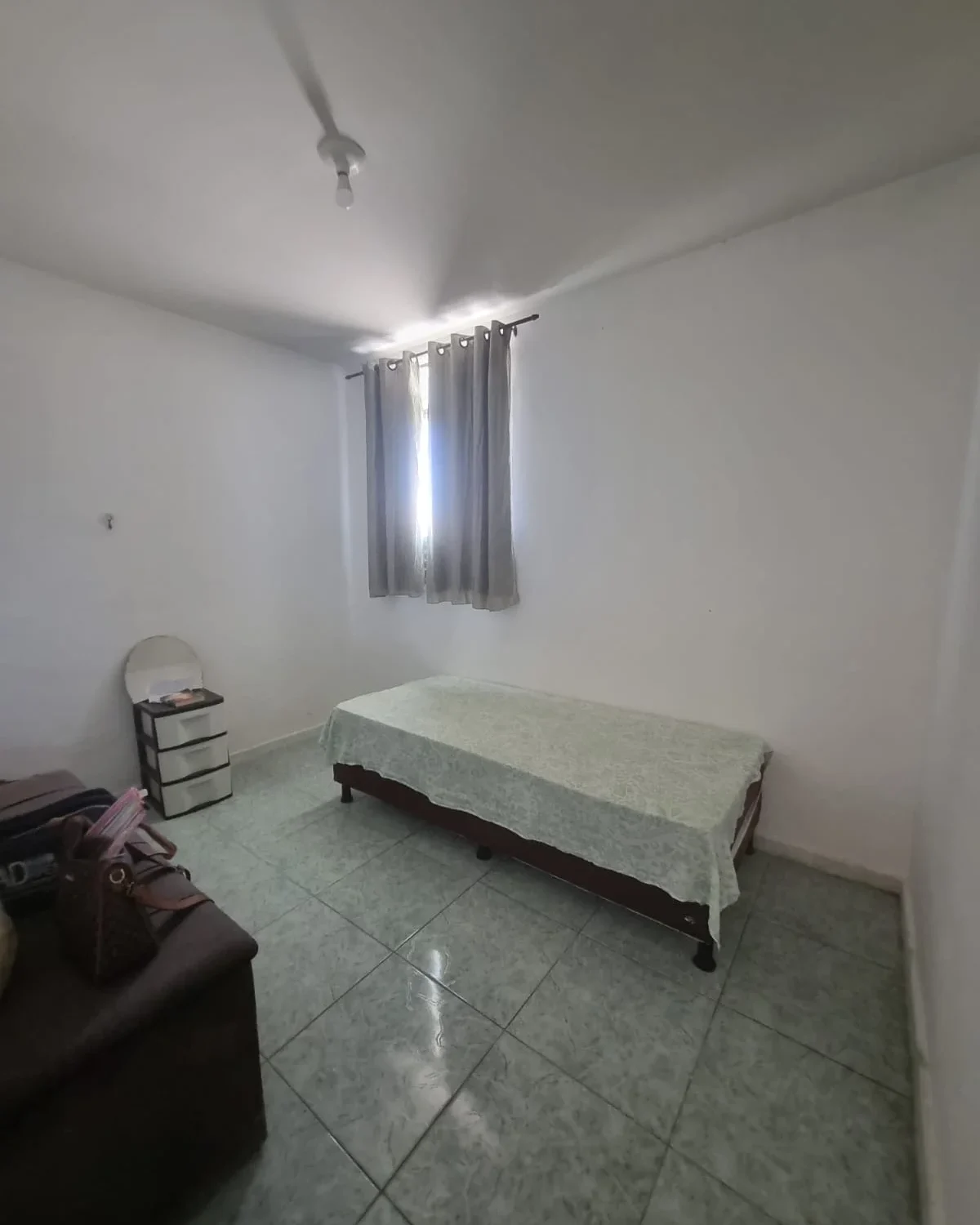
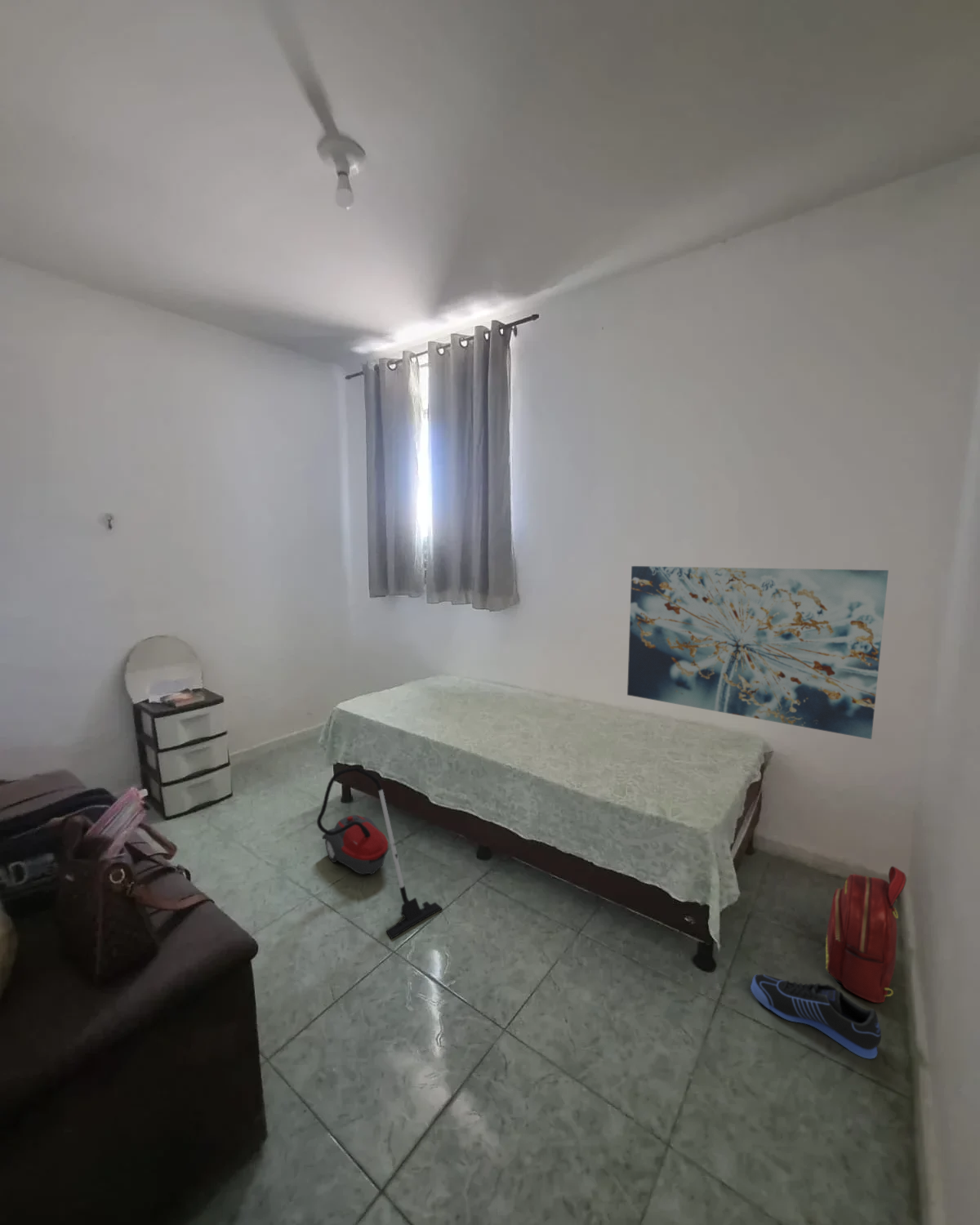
+ sneaker [750,973,882,1059]
+ backpack [825,866,907,1004]
+ vacuum cleaner [316,766,443,940]
+ wall art [626,565,889,740]
